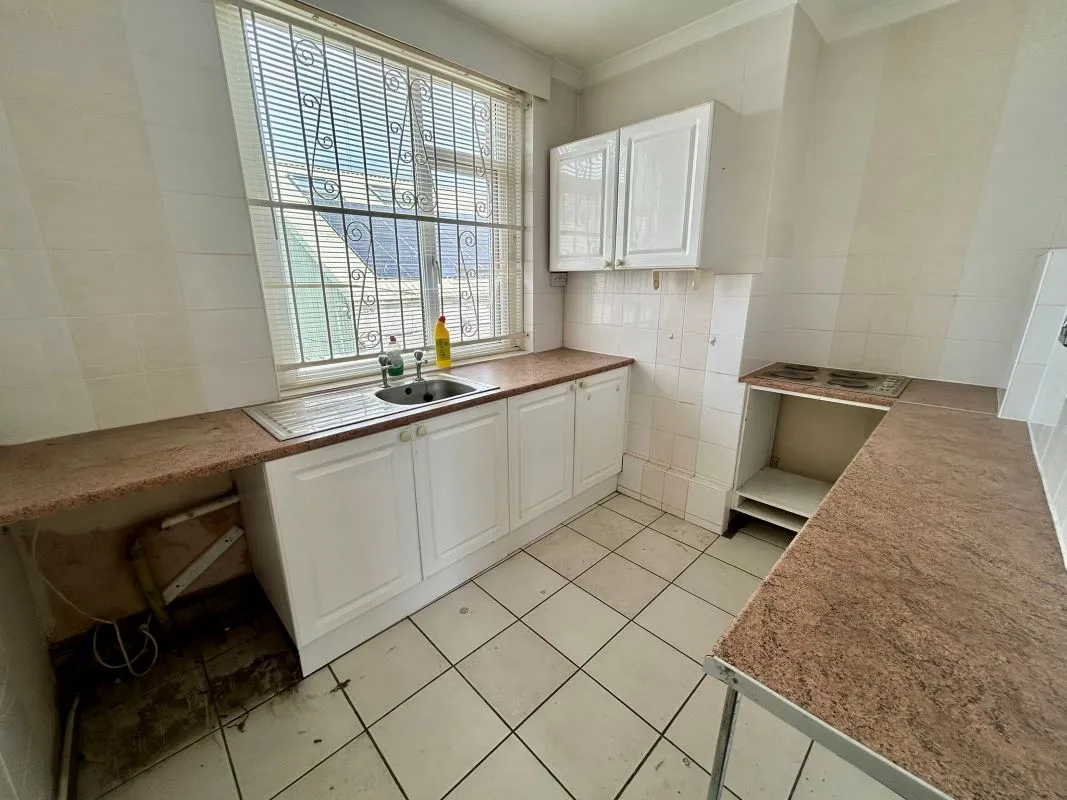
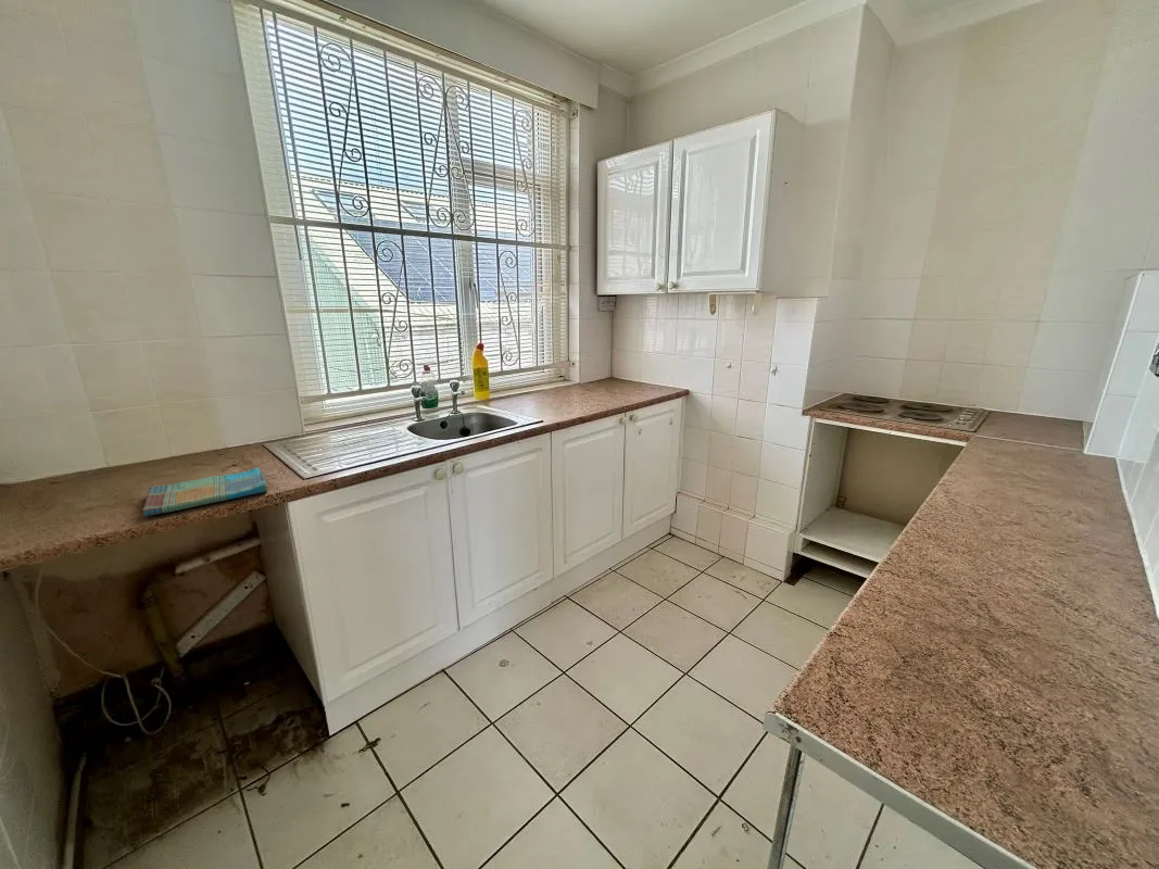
+ dish towel [141,466,269,517]
